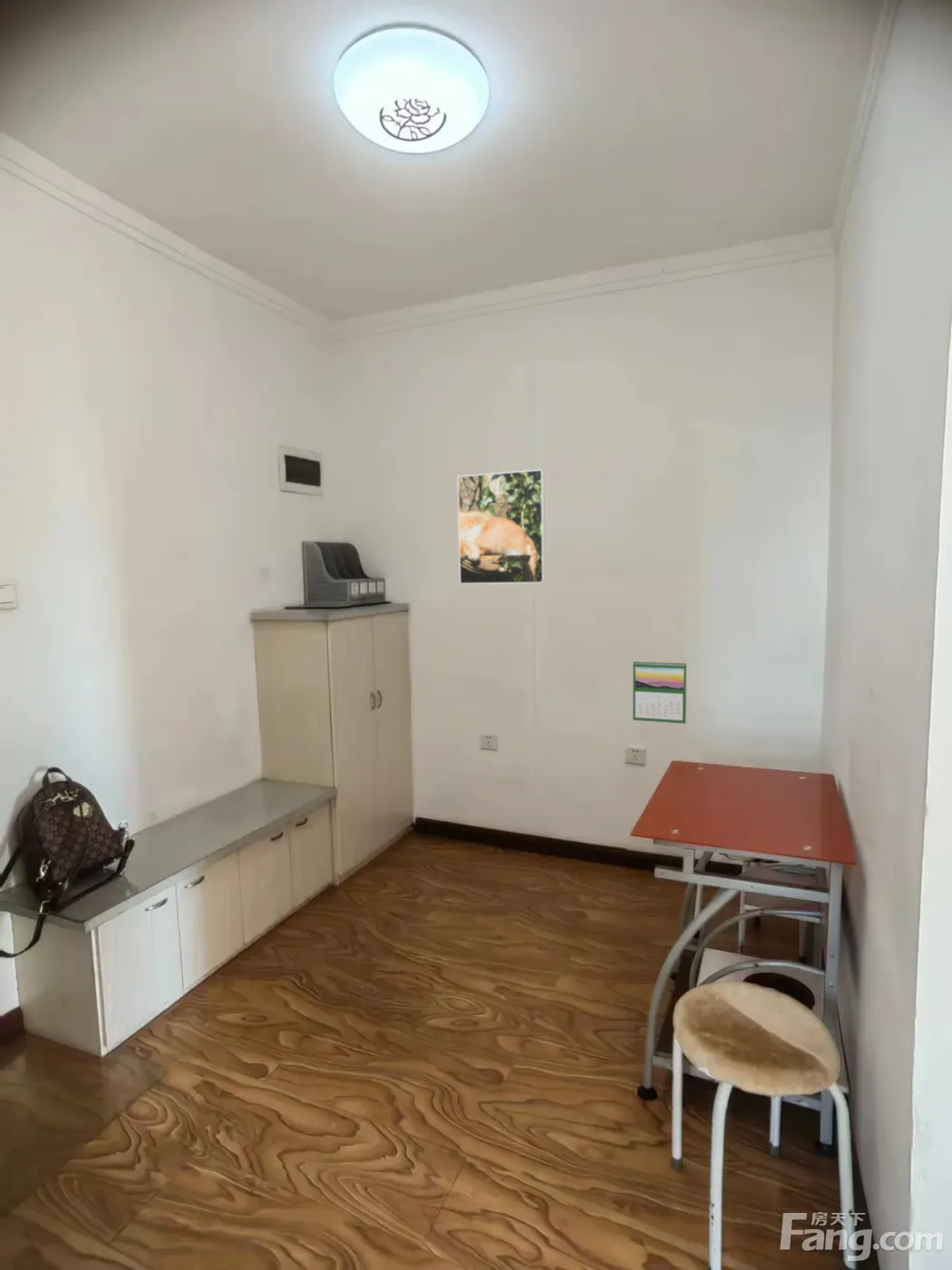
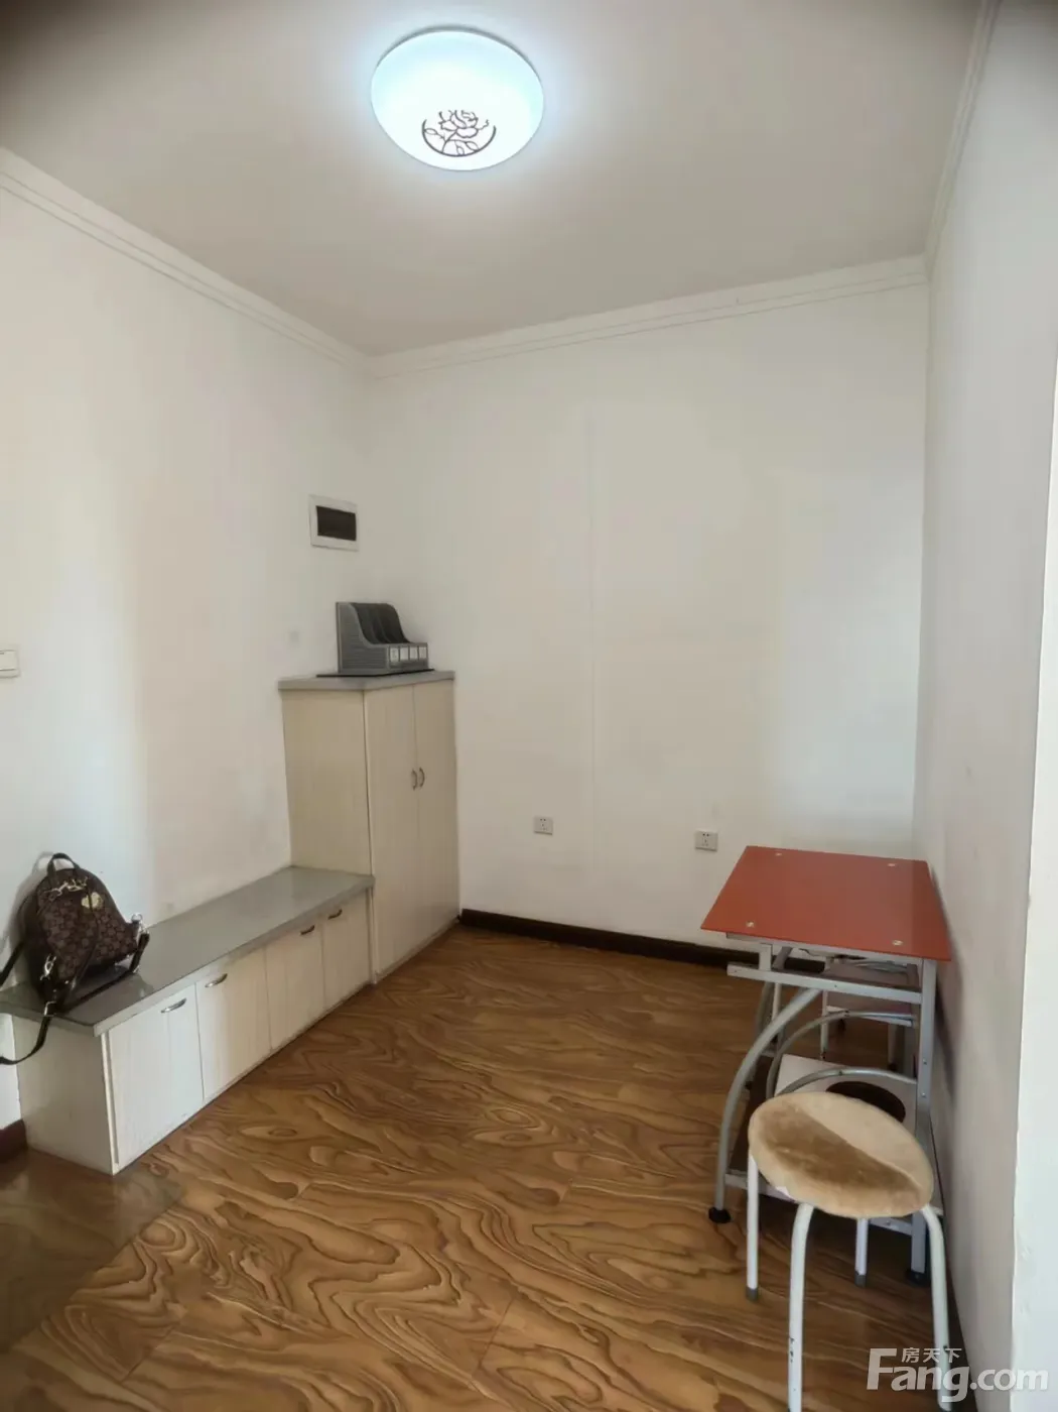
- calendar [632,659,687,725]
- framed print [457,468,546,585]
